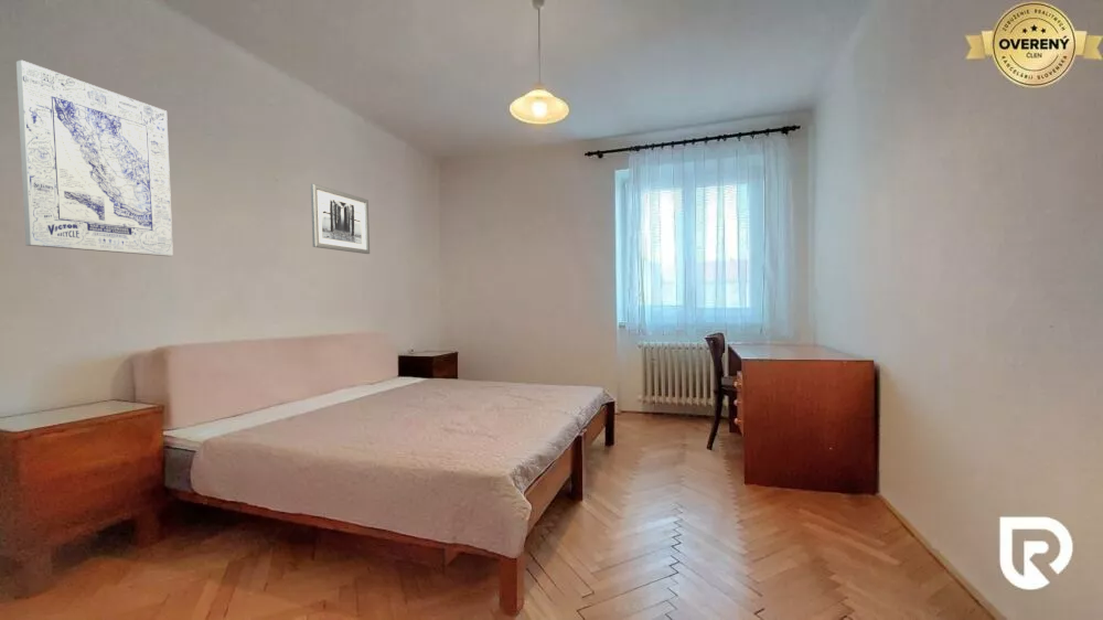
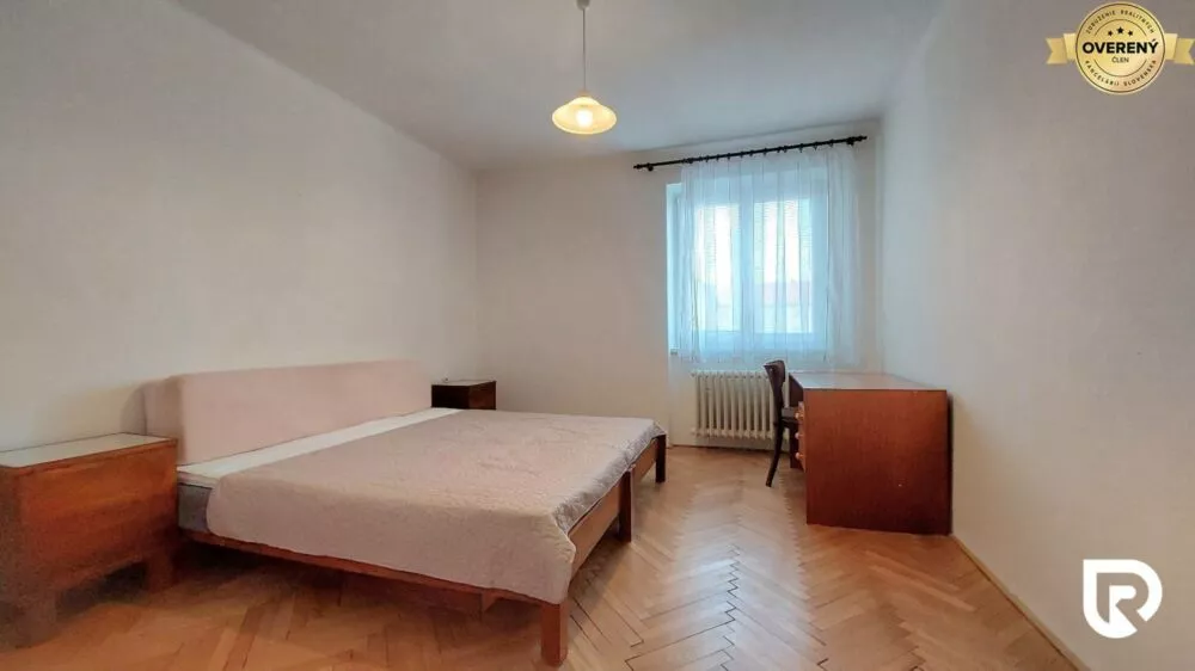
- wall art [310,182,371,255]
- wall art [15,58,174,257]
